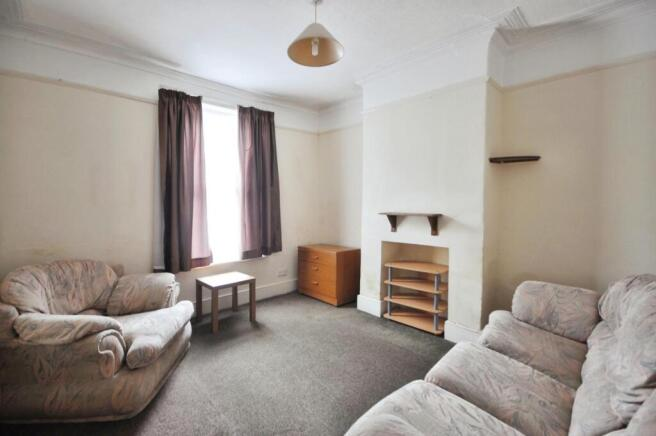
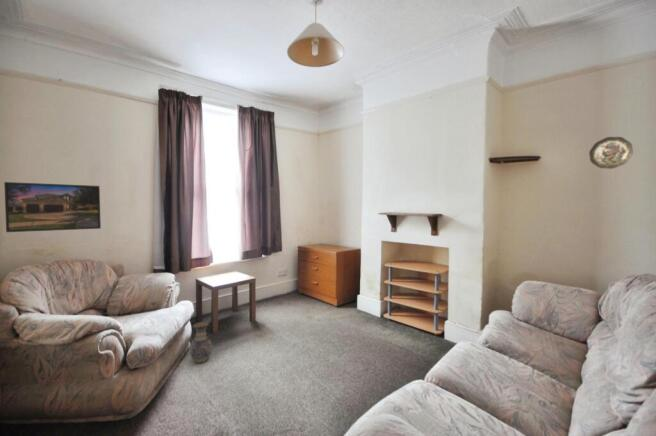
+ decorative plate [588,136,634,170]
+ vase [189,321,213,364]
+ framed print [3,181,102,233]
